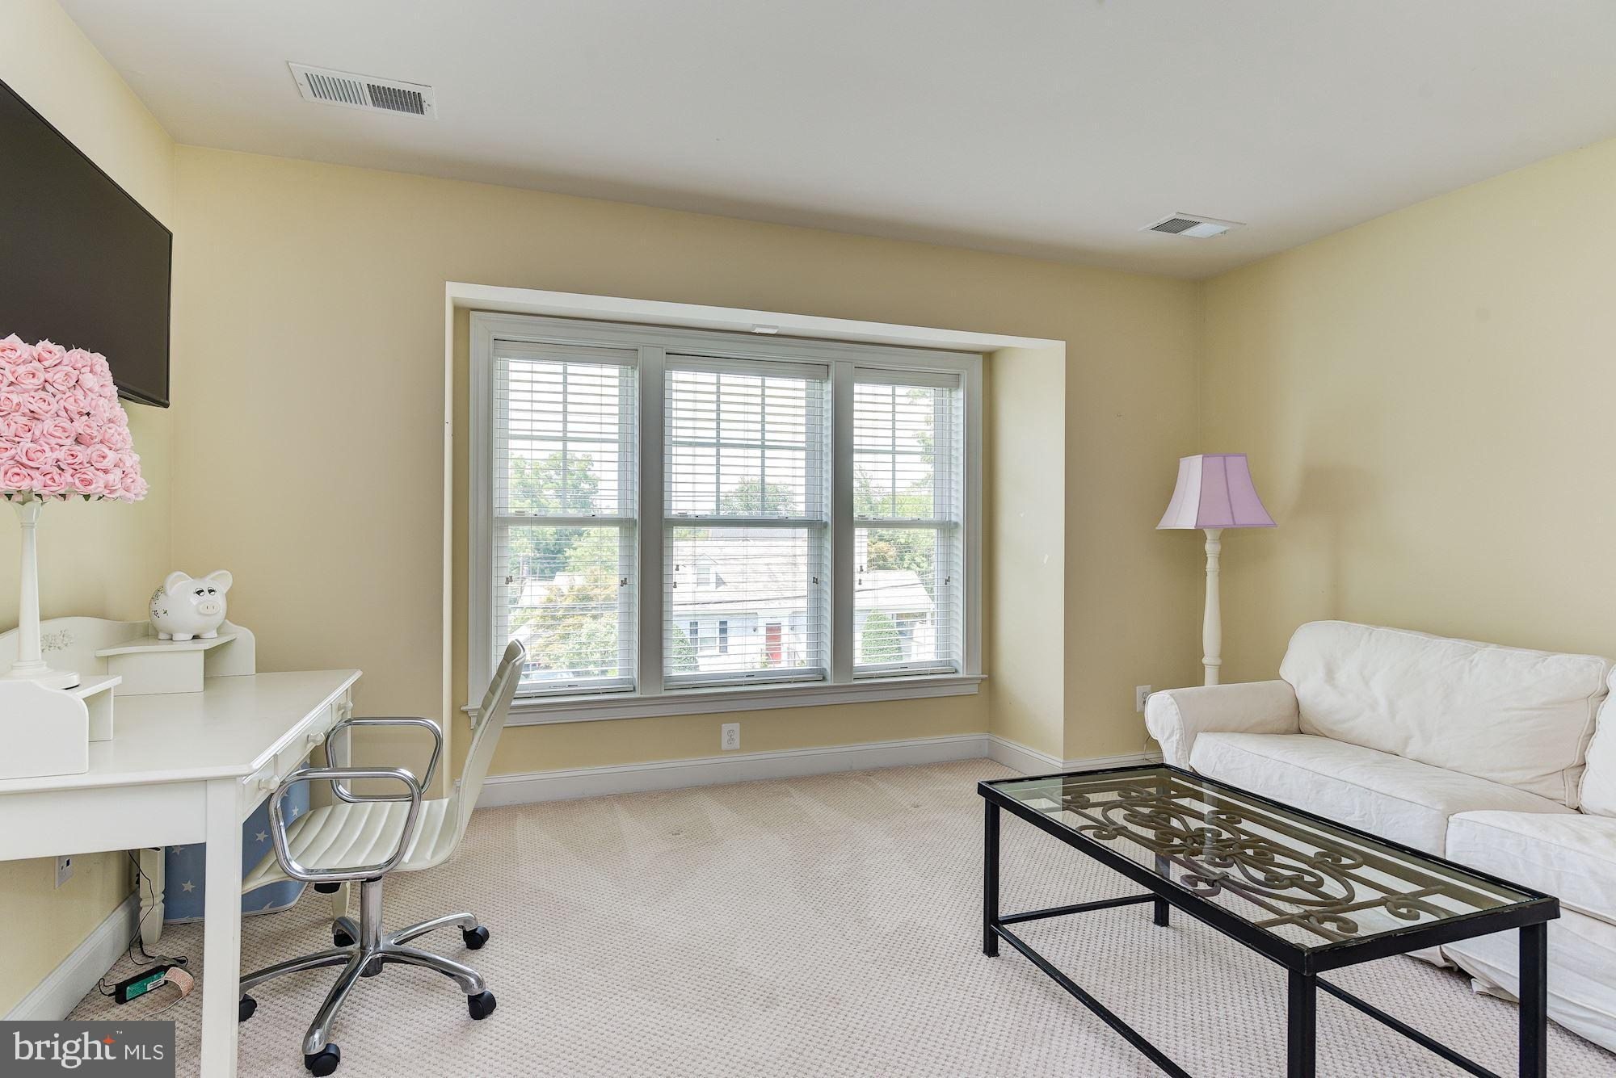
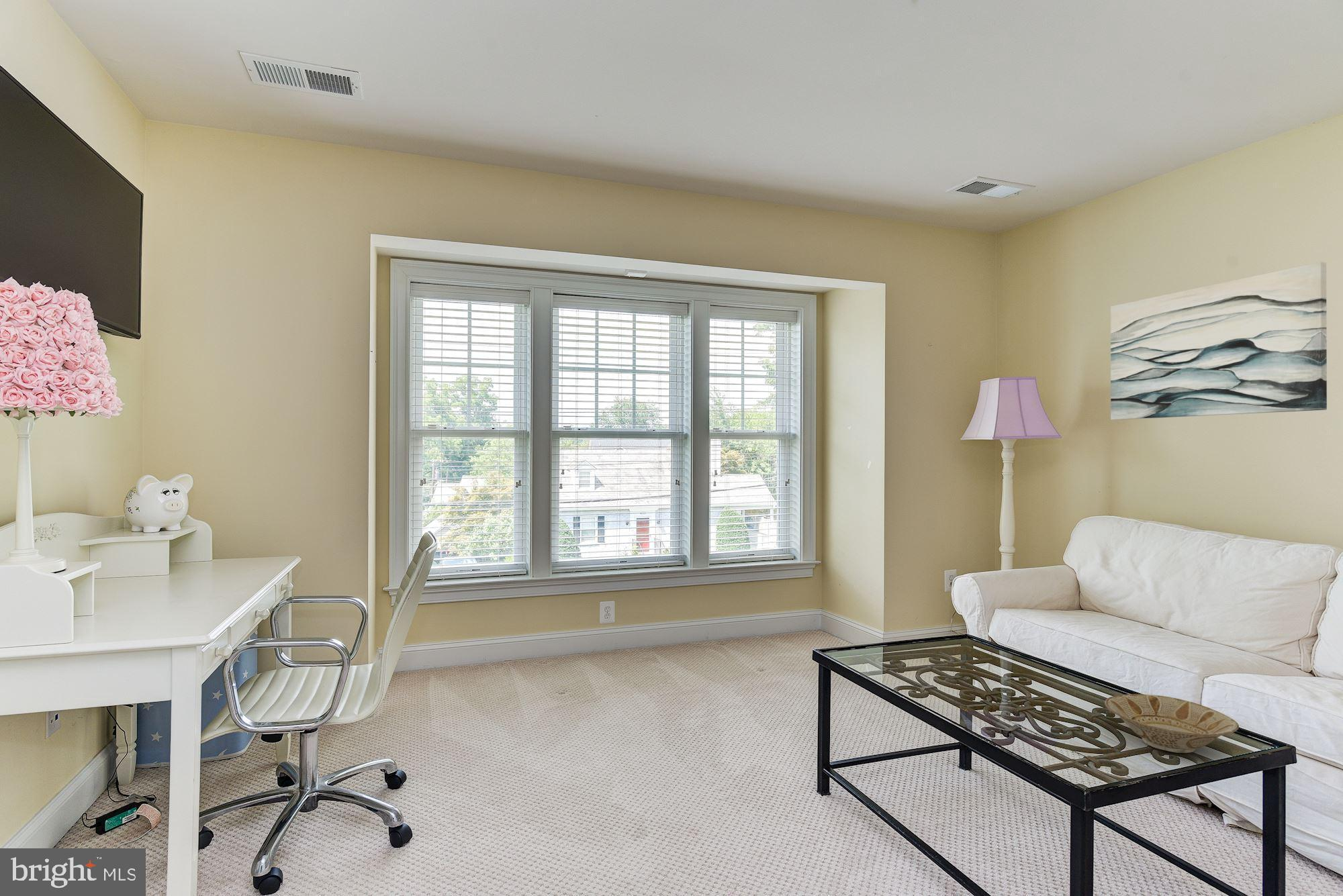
+ bowl [1104,693,1240,754]
+ wall art [1110,261,1328,421]
